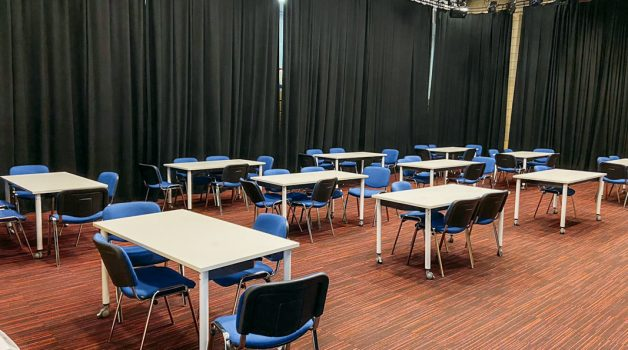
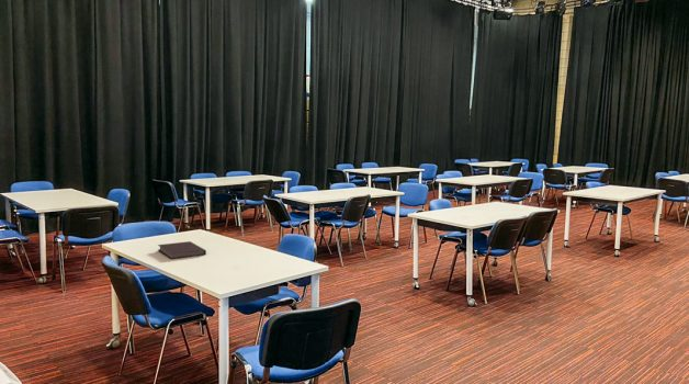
+ notebook [157,240,207,260]
